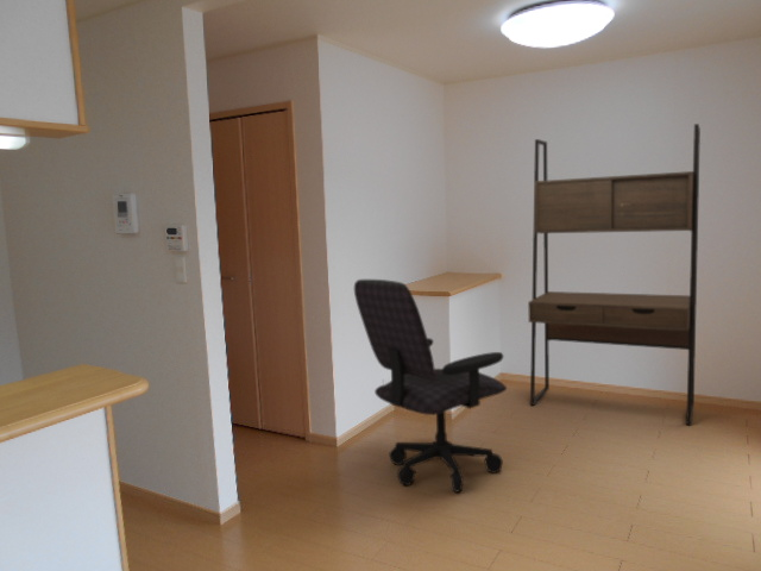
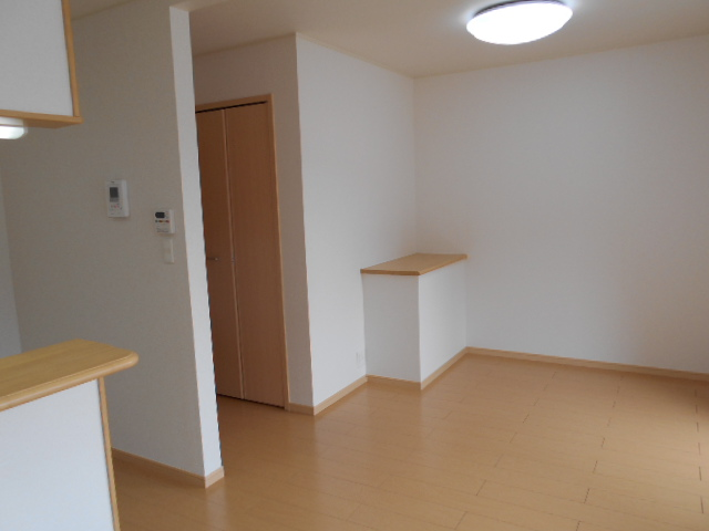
- desk [527,123,702,426]
- office chair [353,278,508,494]
